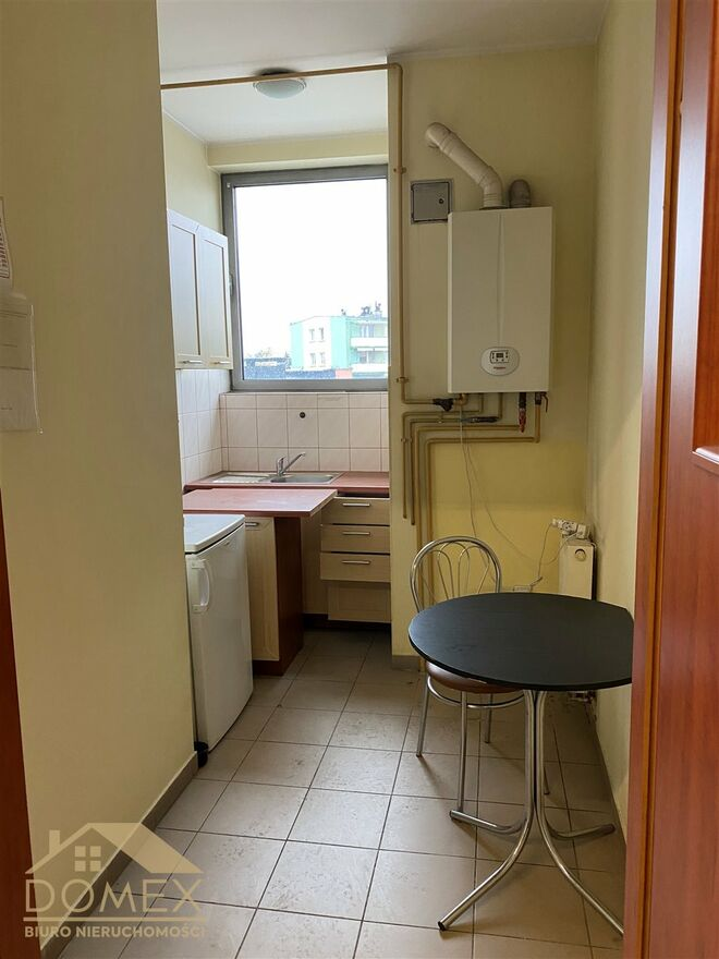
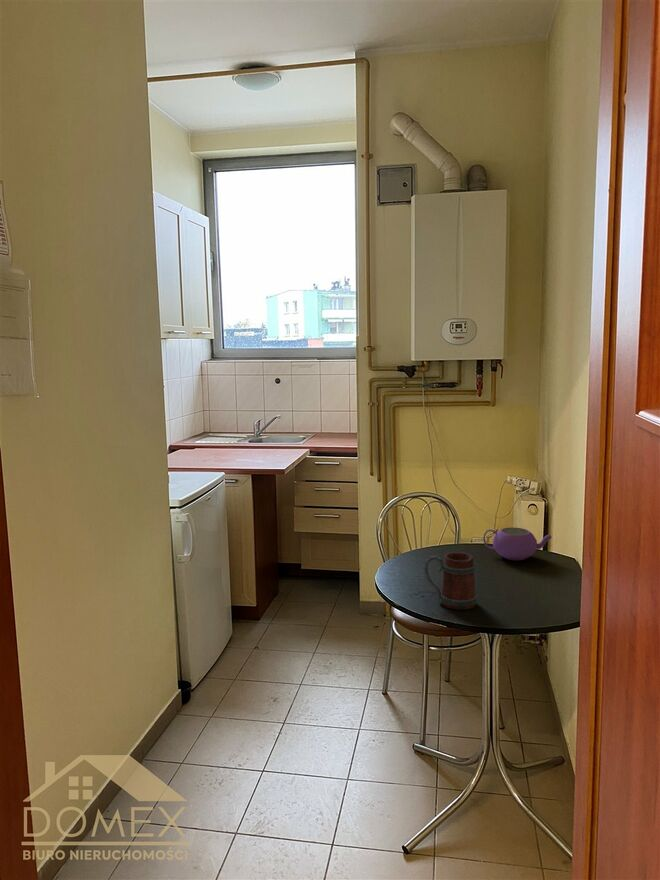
+ teapot [482,526,553,561]
+ mug [424,551,478,611]
